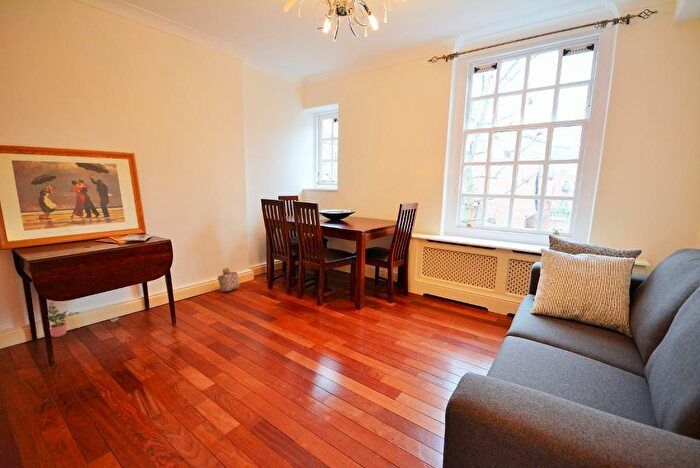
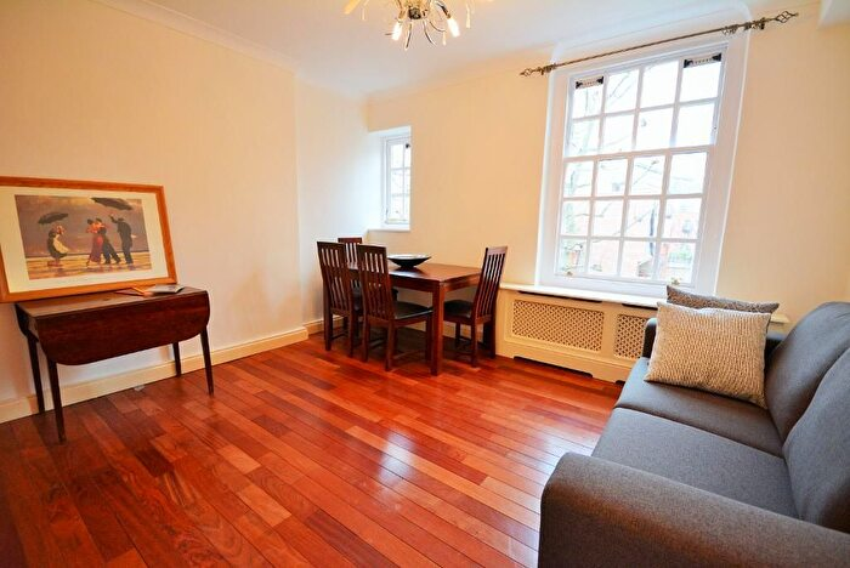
- basket [217,267,240,293]
- potted plant [47,301,80,338]
